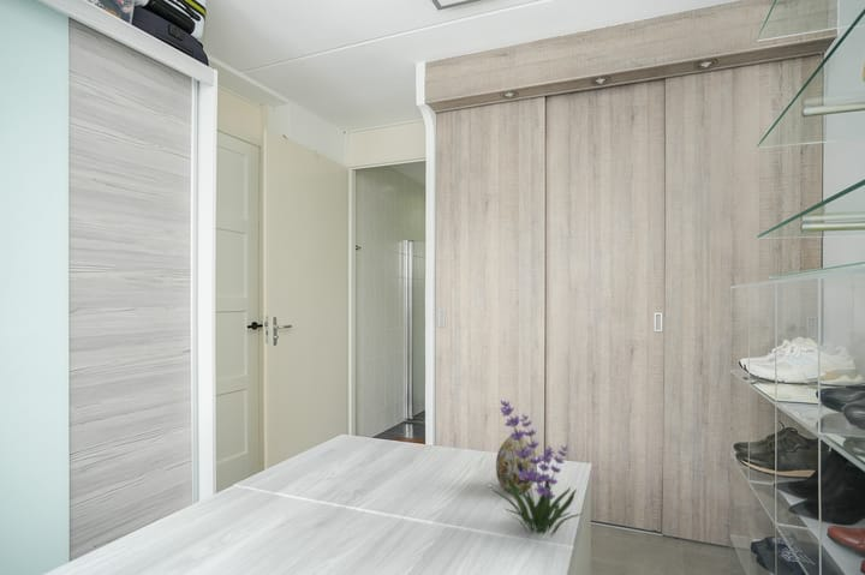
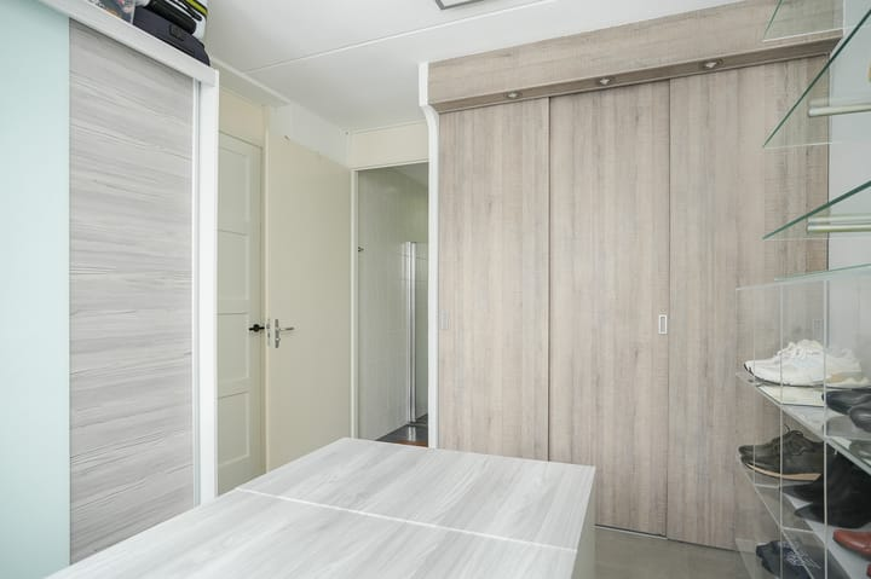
- decorative egg [495,436,536,495]
- plant [490,400,584,538]
